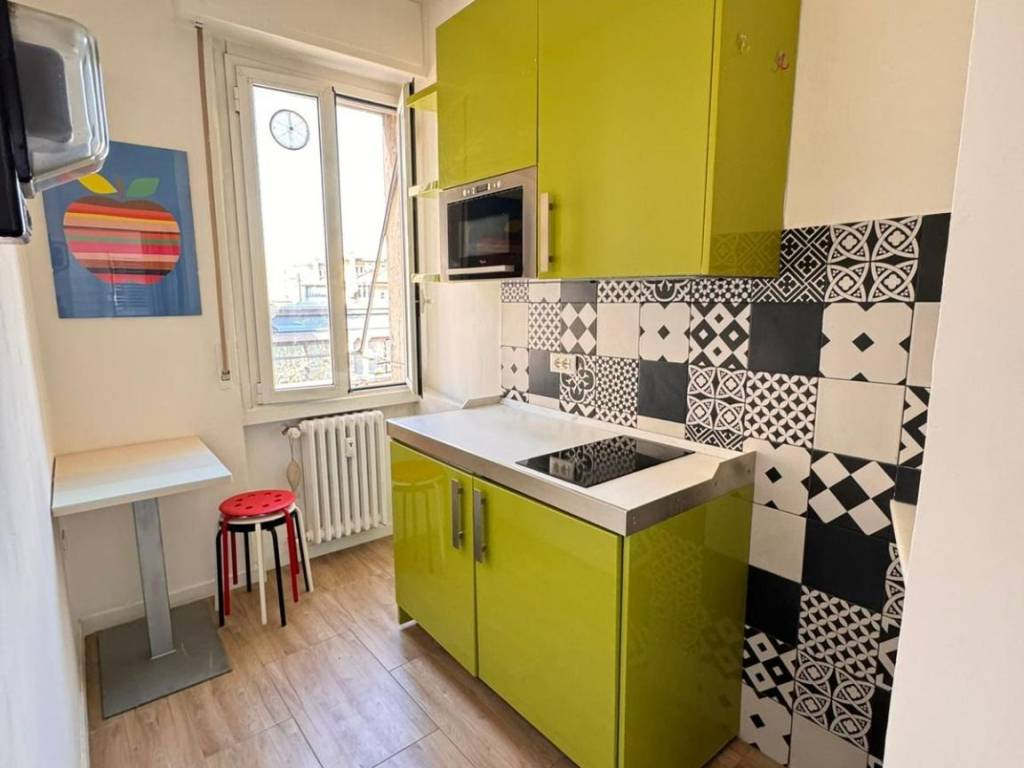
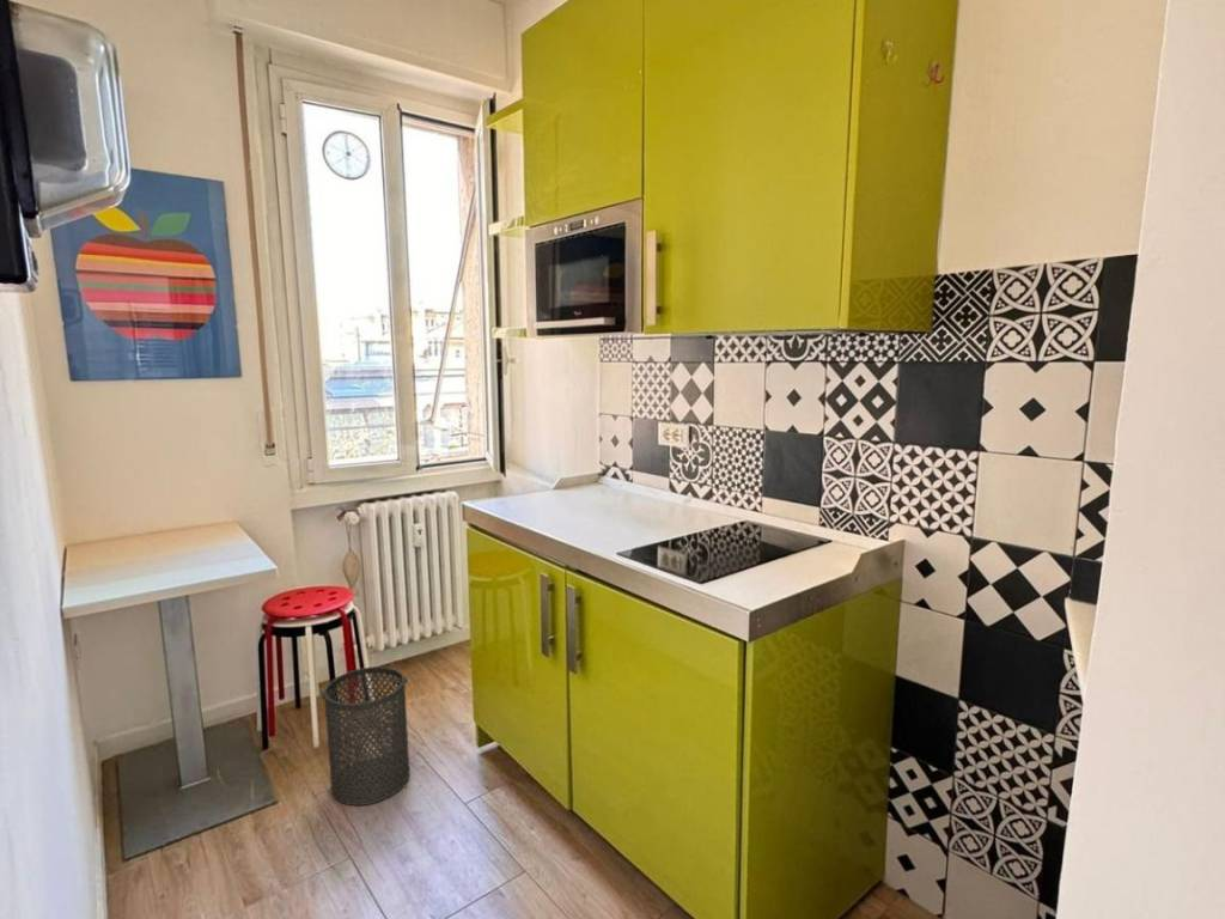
+ trash can [319,665,412,807]
